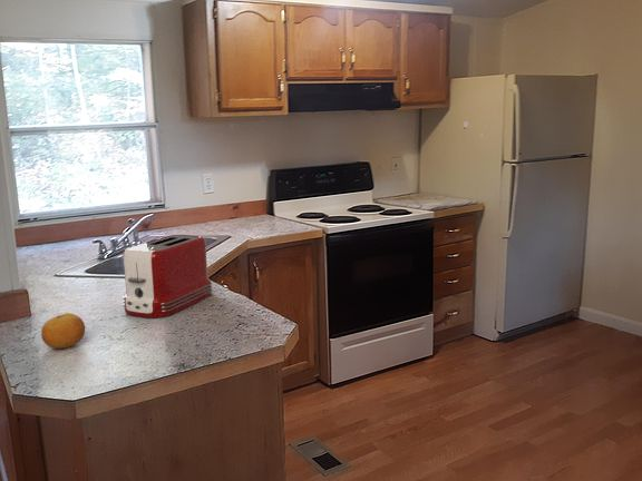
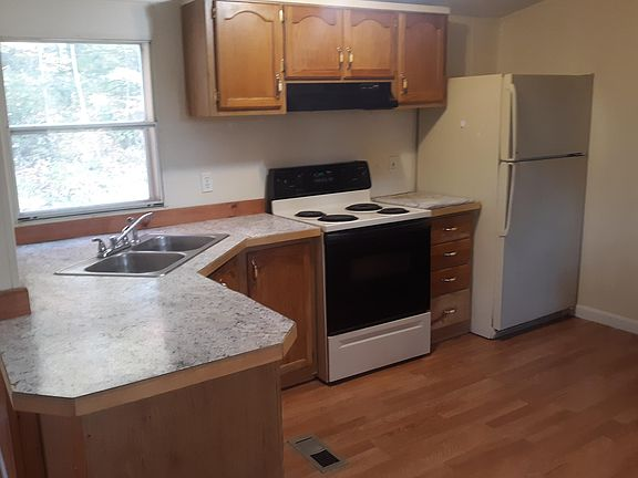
- toaster [121,234,213,318]
- fruit [40,312,86,350]
